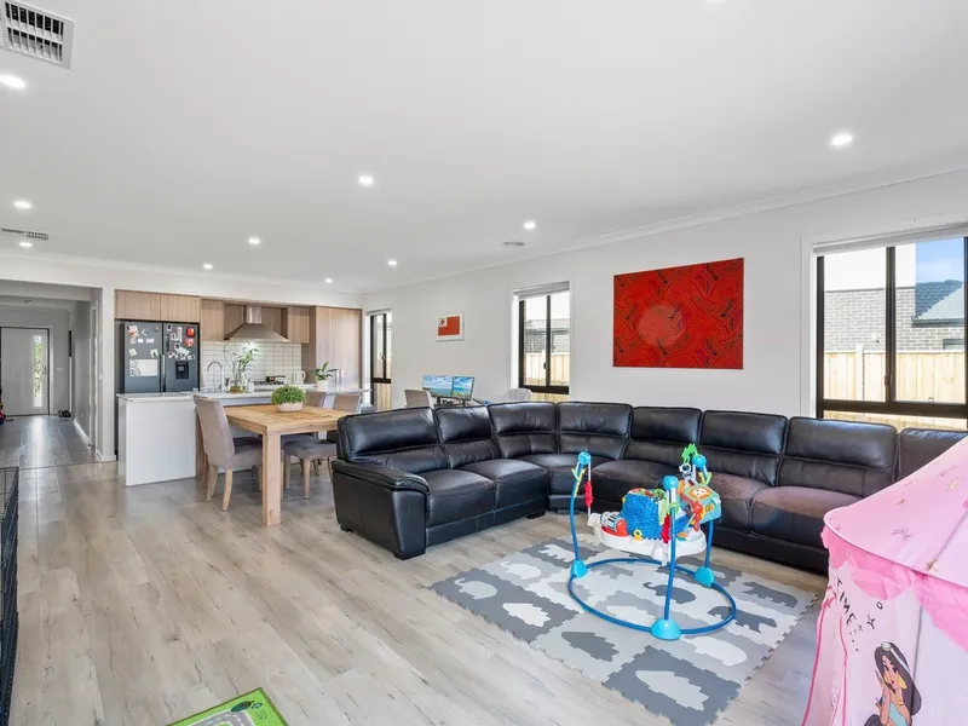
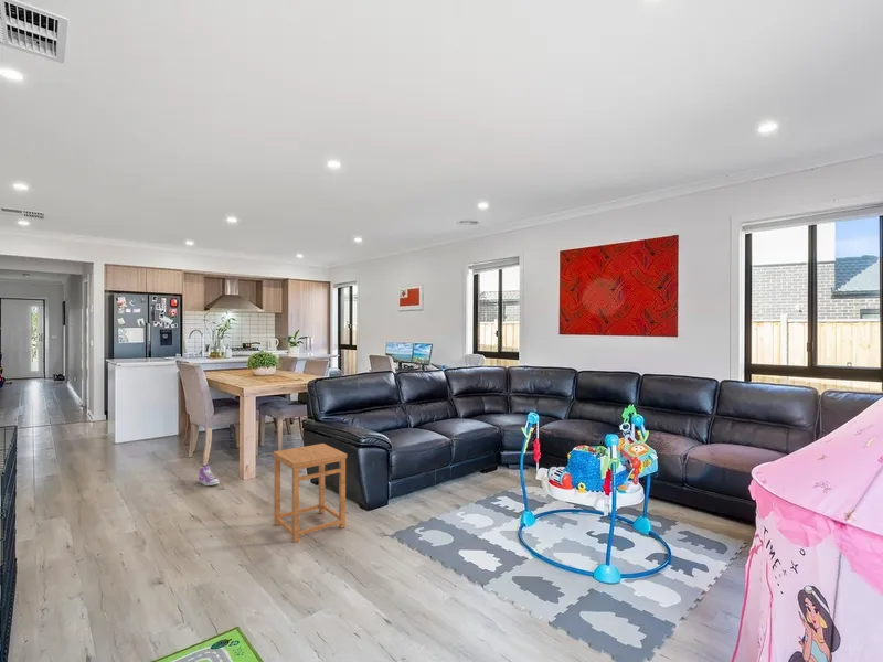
+ side table [272,442,348,543]
+ sneaker [198,465,220,487]
